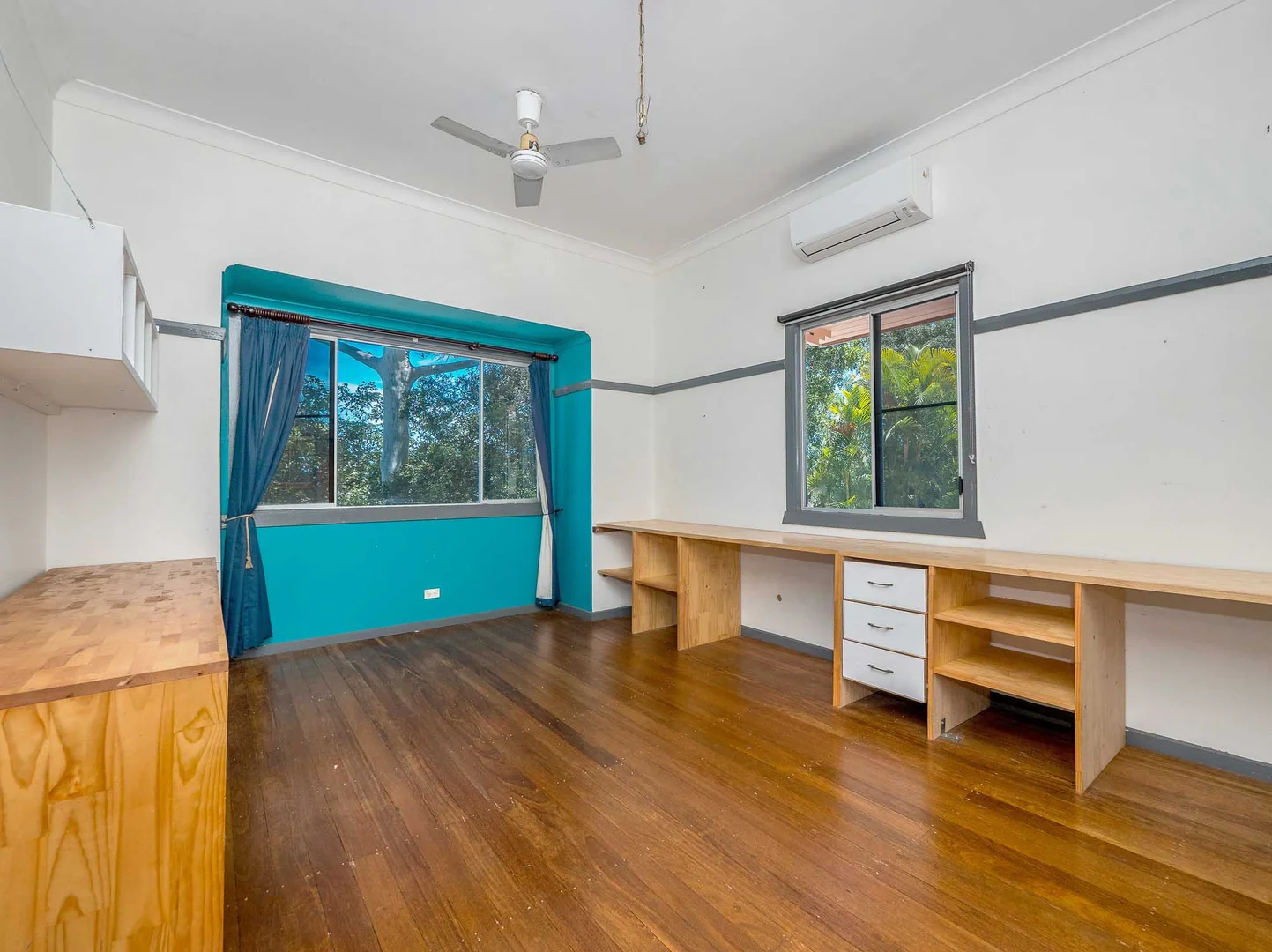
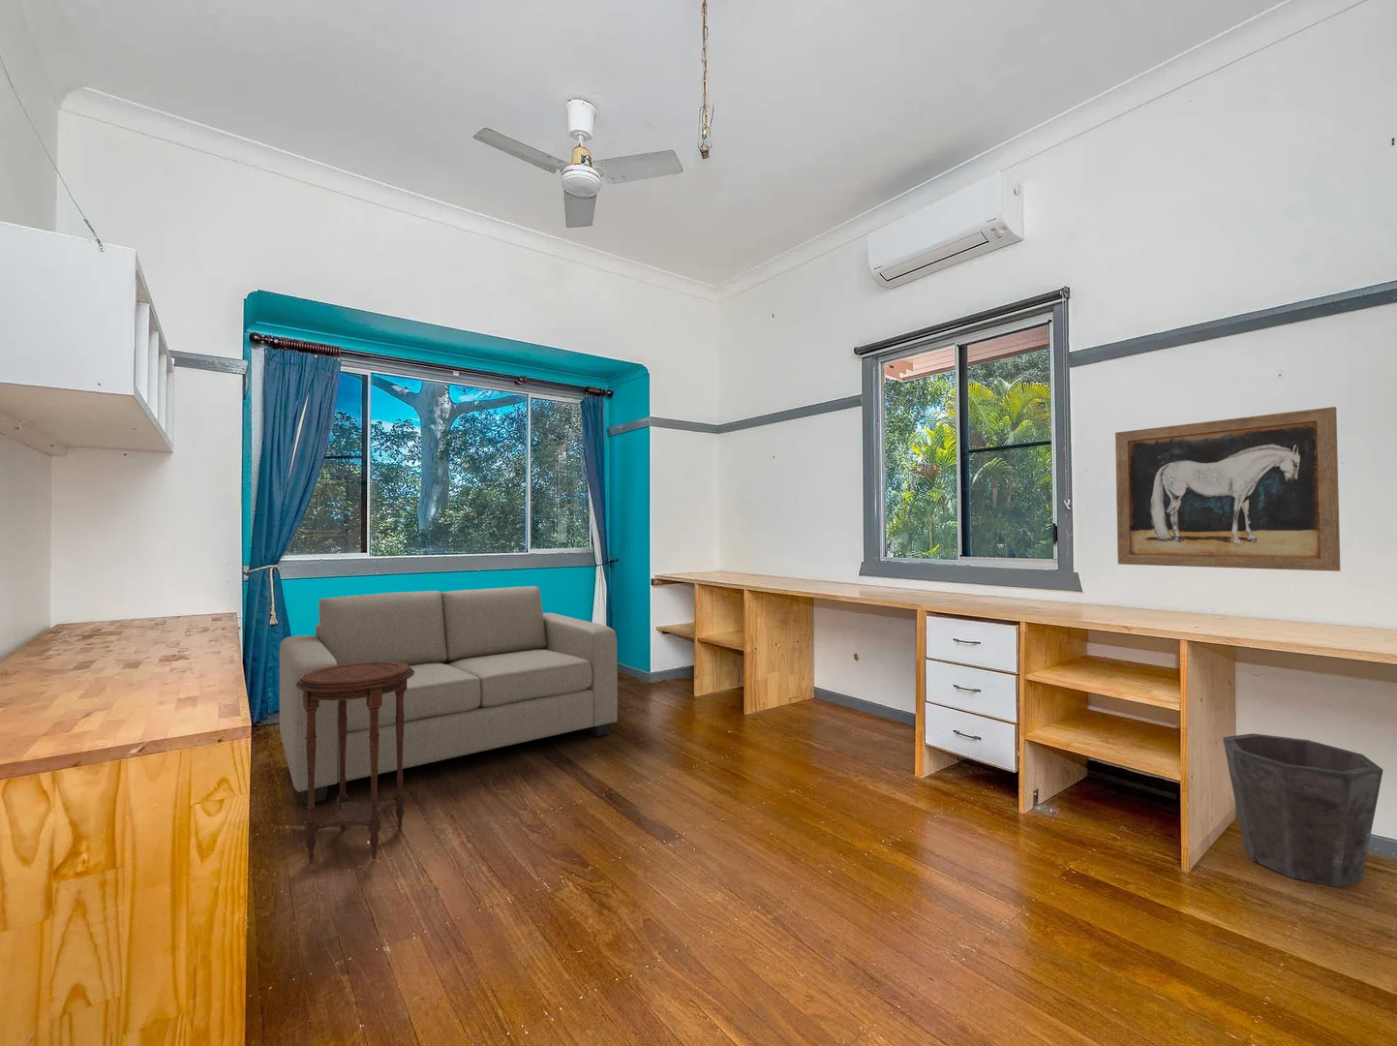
+ side table [297,661,414,863]
+ sofa [279,585,618,805]
+ wall art [1115,405,1341,572]
+ waste bin [1221,732,1385,888]
